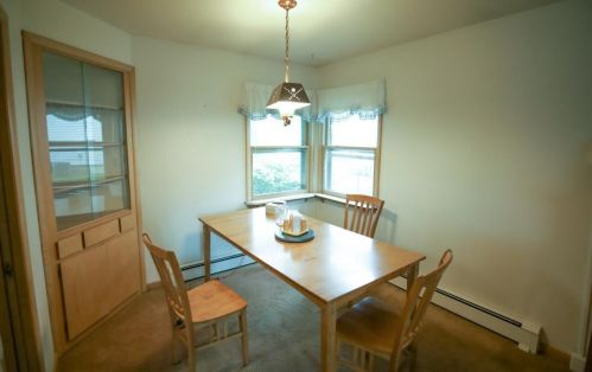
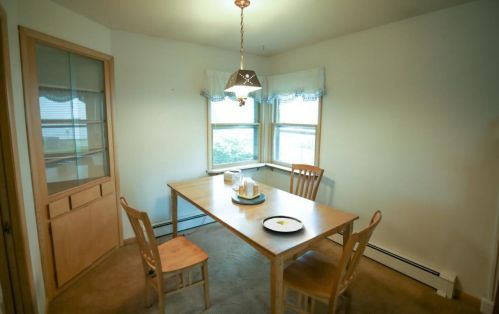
+ plate [261,215,305,233]
